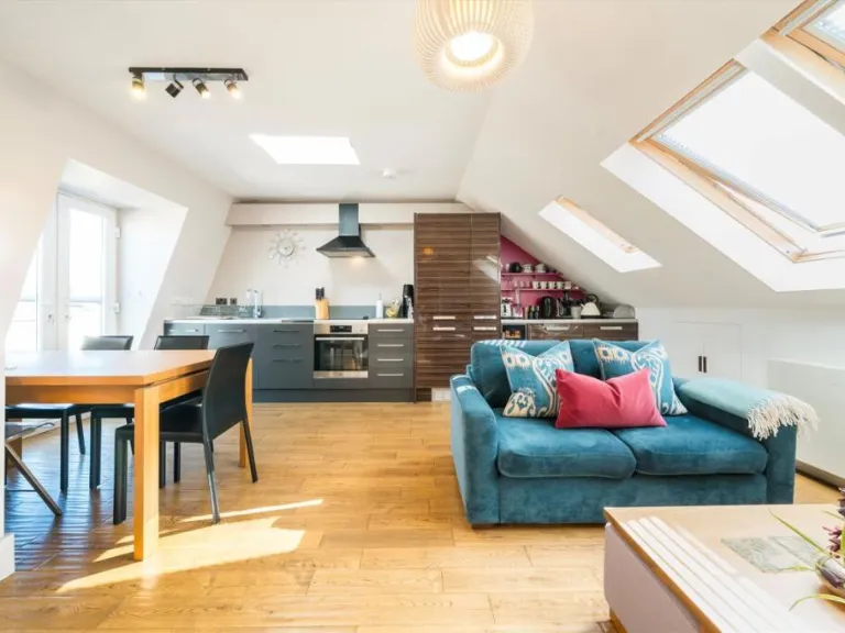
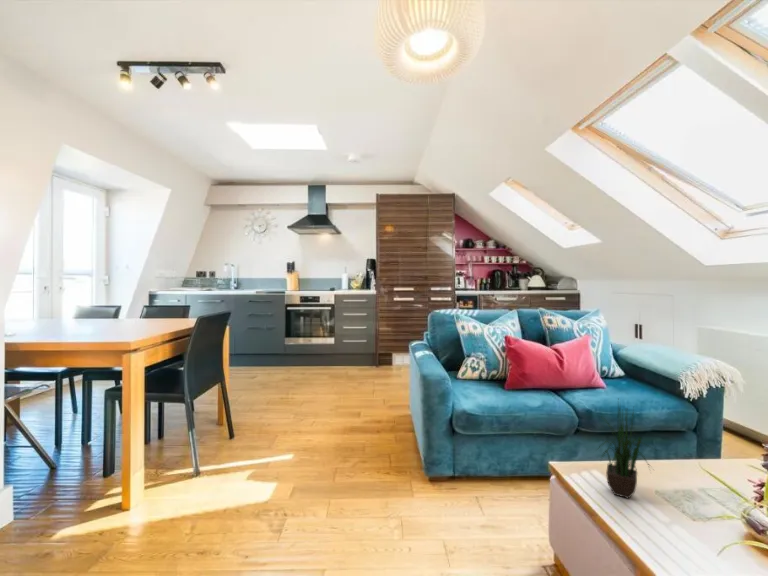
+ potted plant [593,399,656,500]
